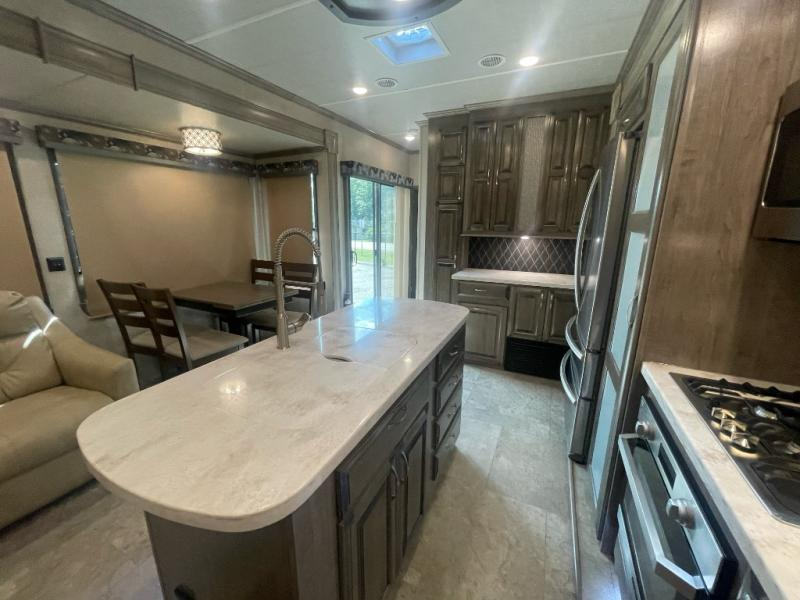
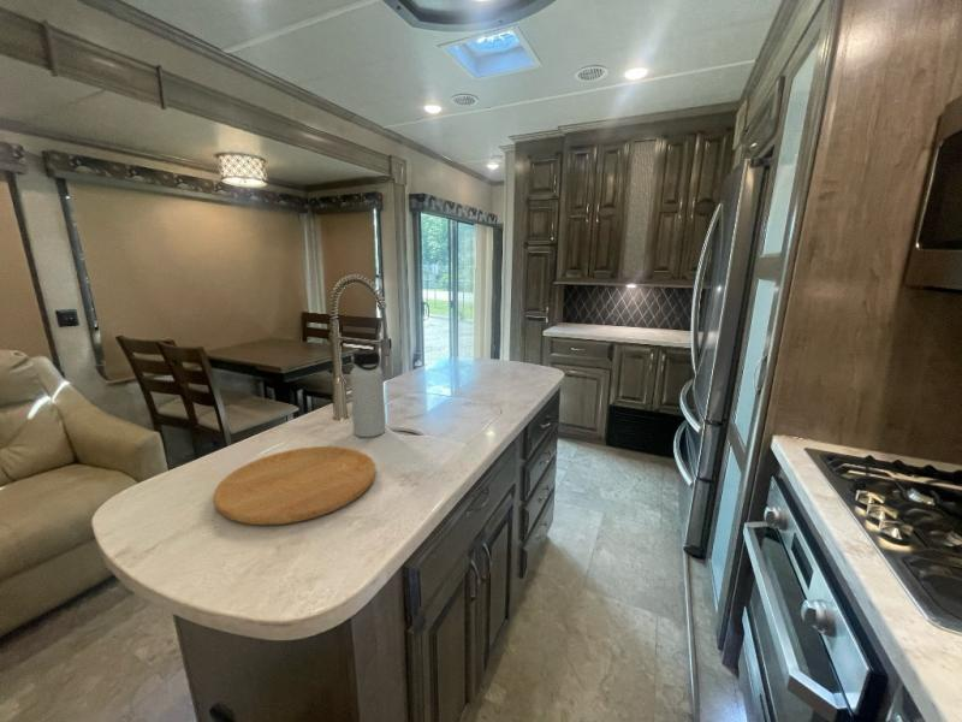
+ cutting board [212,445,376,526]
+ water bottle [349,349,386,438]
